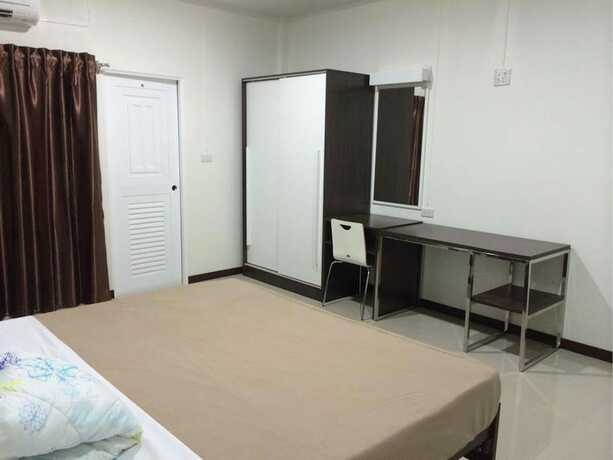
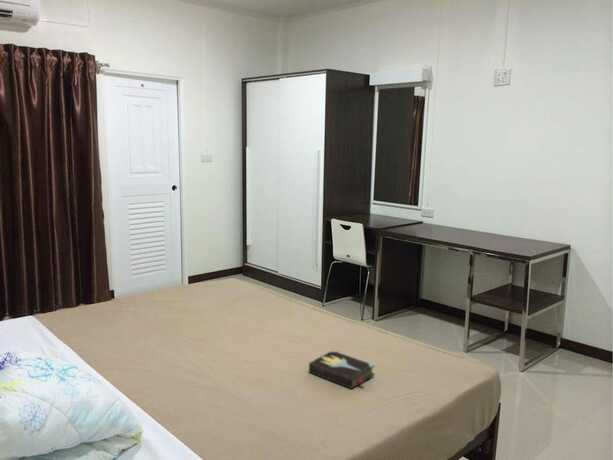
+ hardback book [308,349,376,390]
